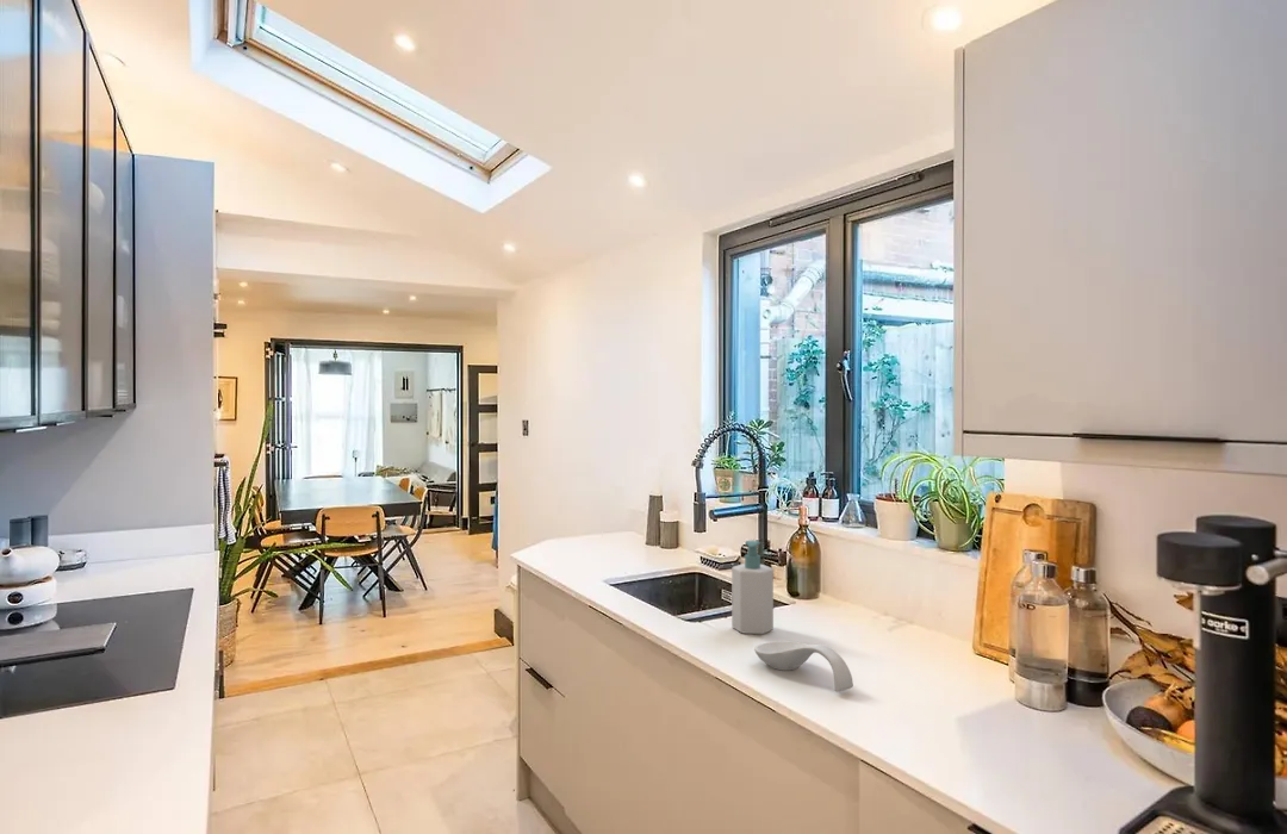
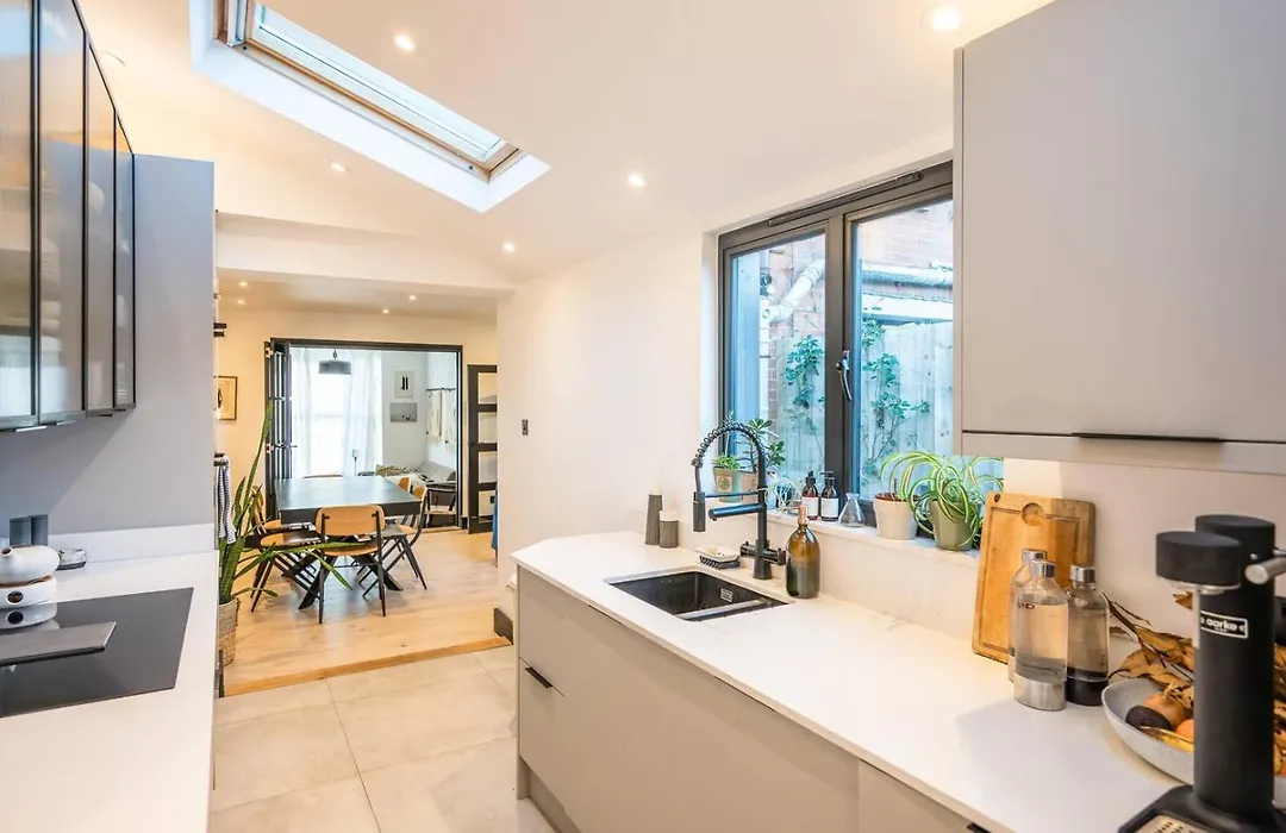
- spoon rest [753,640,854,693]
- soap bottle [730,540,775,635]
